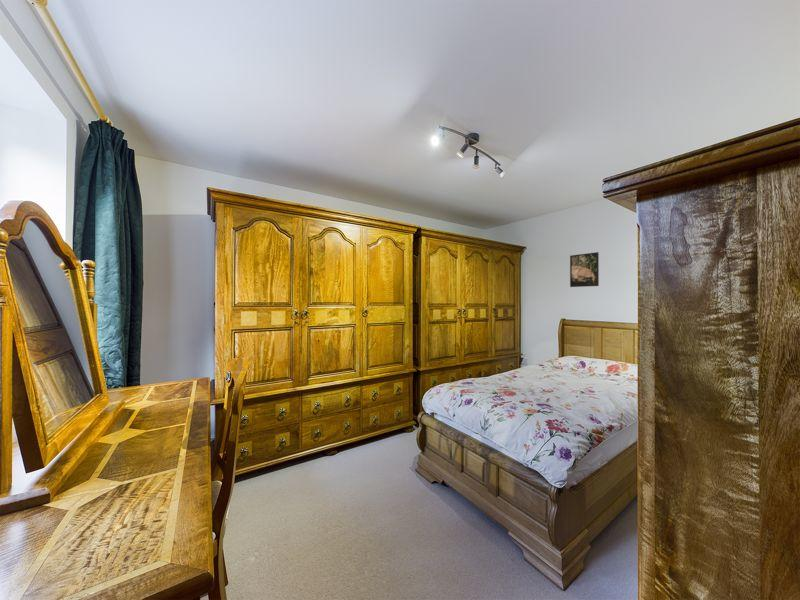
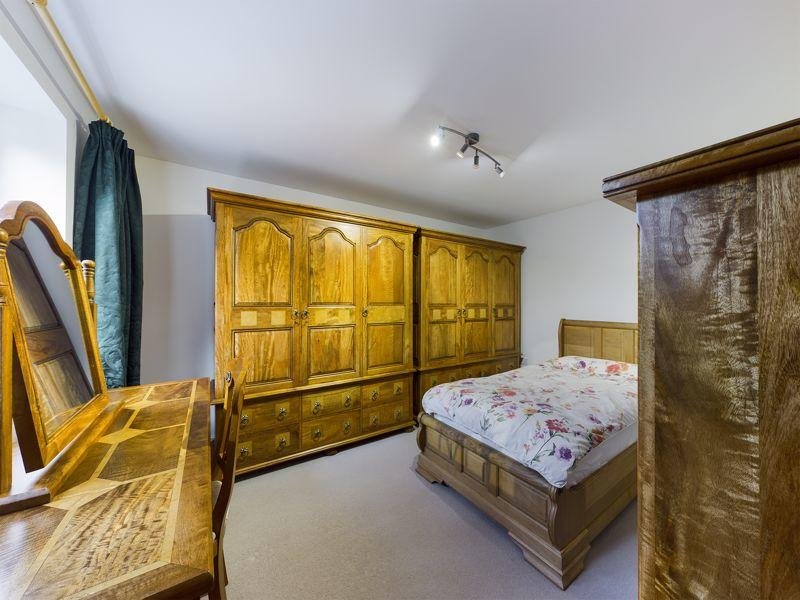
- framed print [569,251,600,288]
